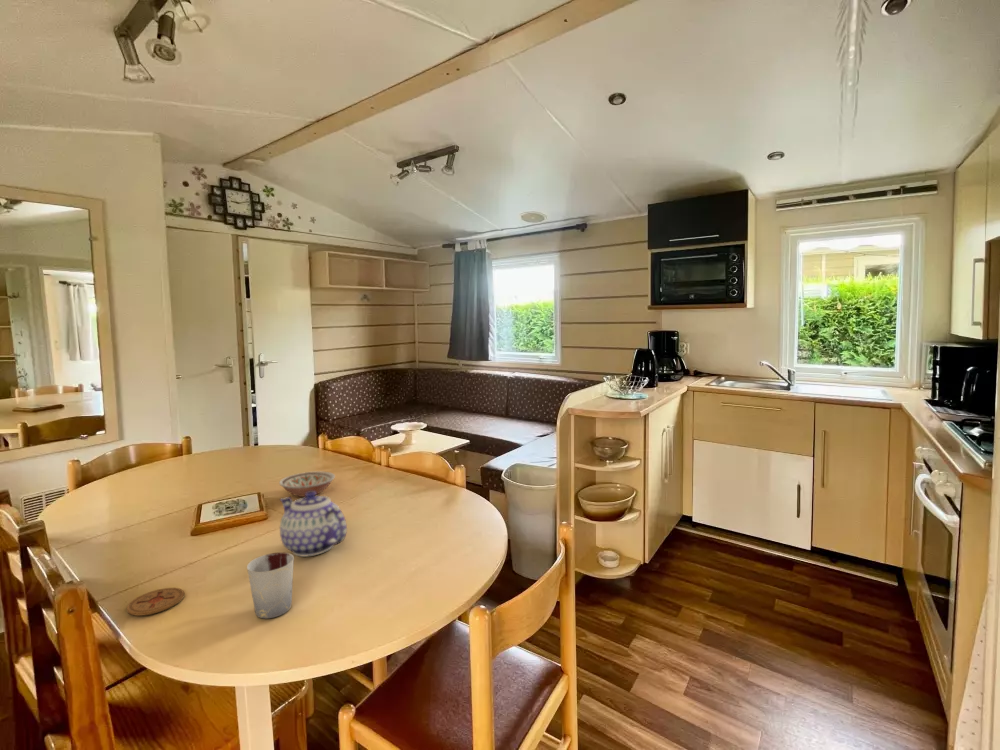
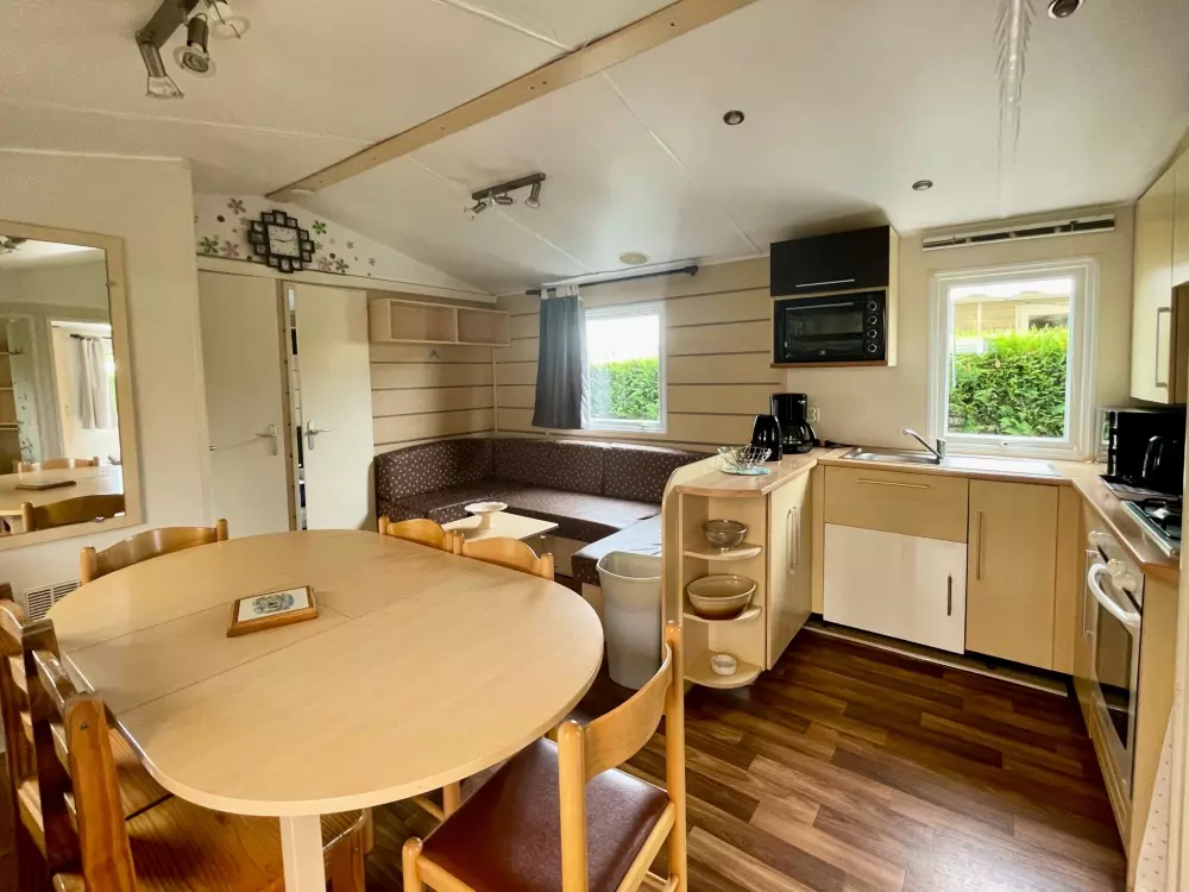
- teapot [279,491,348,558]
- bowl [278,470,336,498]
- cup [246,551,295,619]
- coaster [126,587,185,617]
